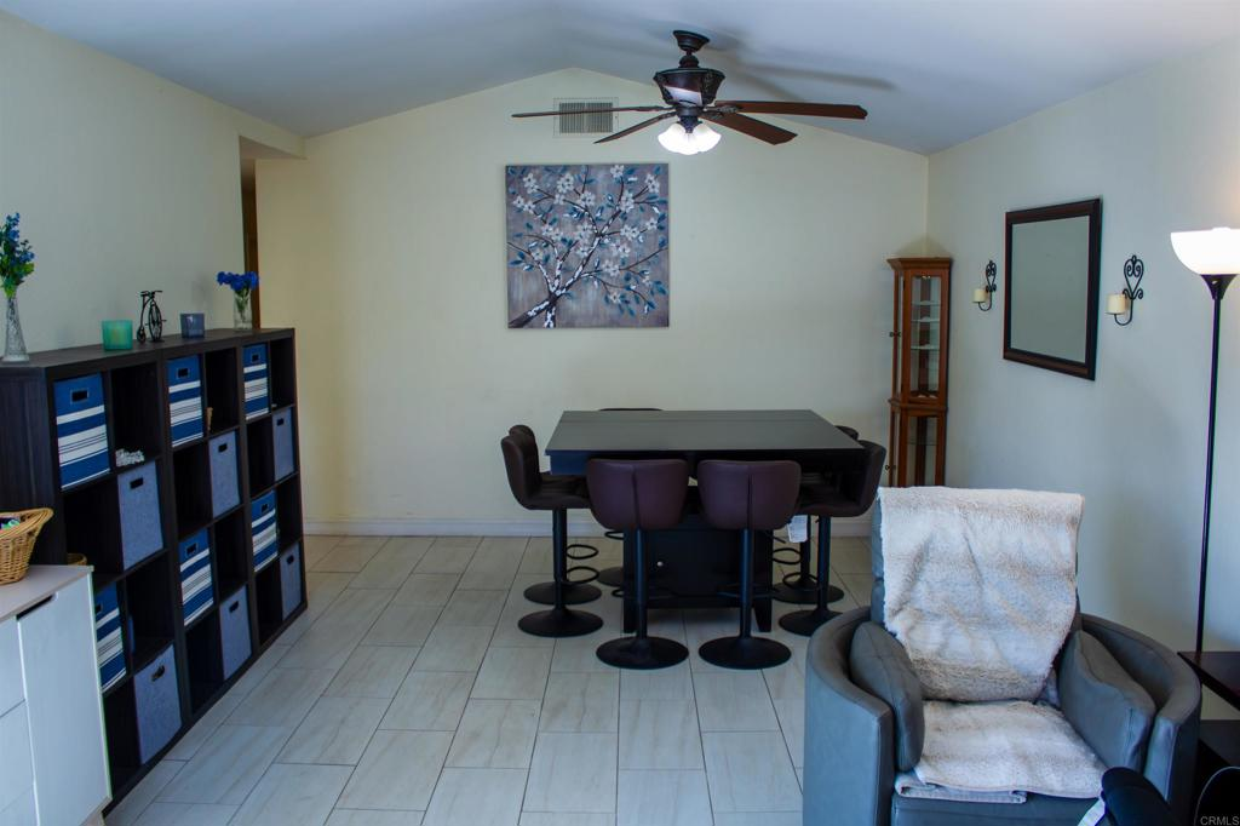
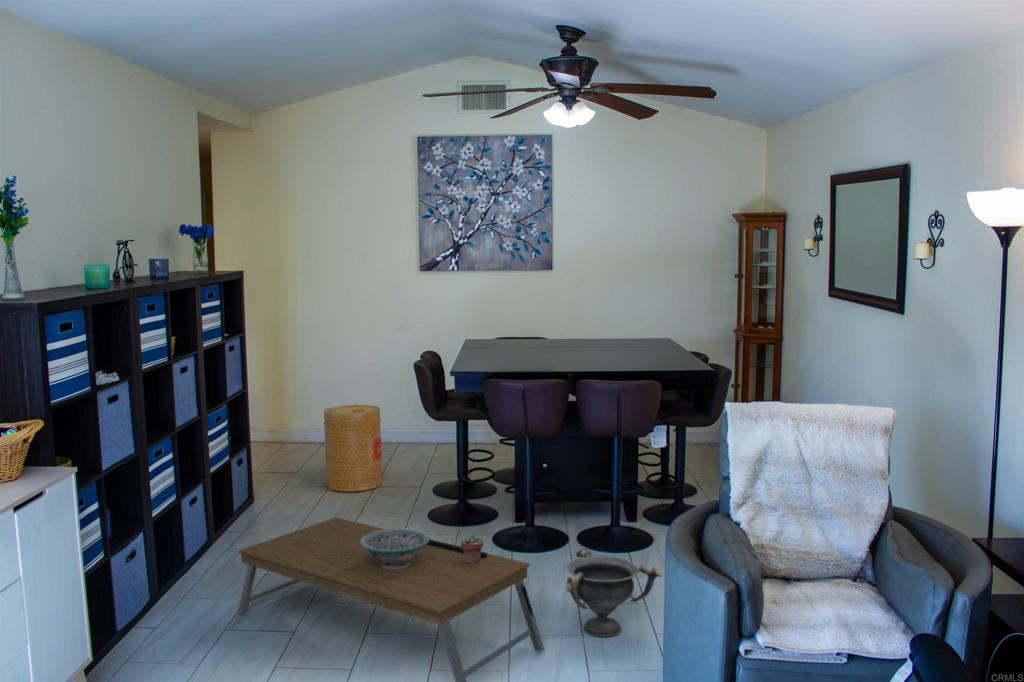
+ decorative bowl [360,527,431,569]
+ basket [322,404,384,493]
+ coffee table [236,516,545,682]
+ decorative bowl [565,547,663,638]
+ potted succulent [460,532,484,564]
